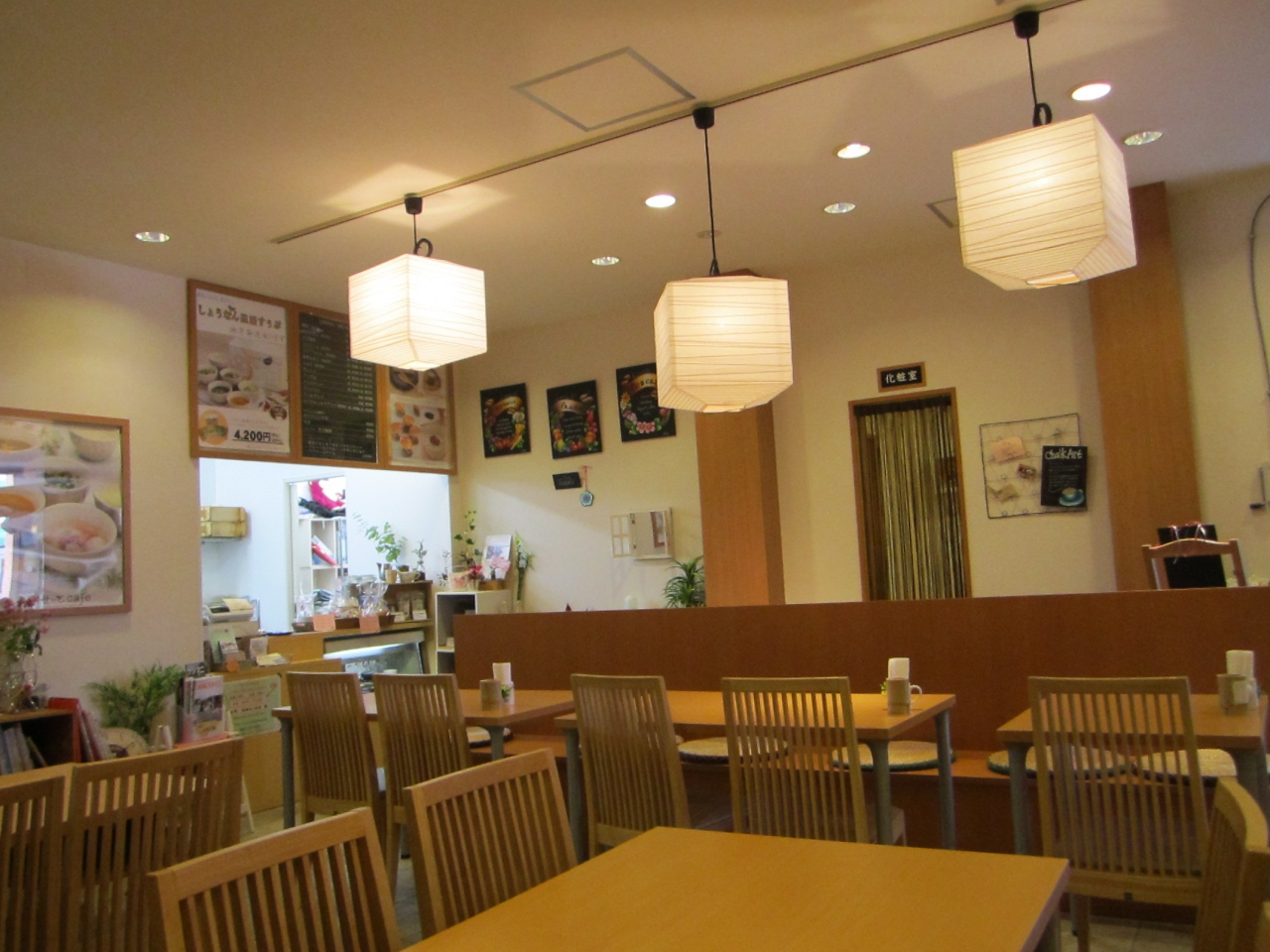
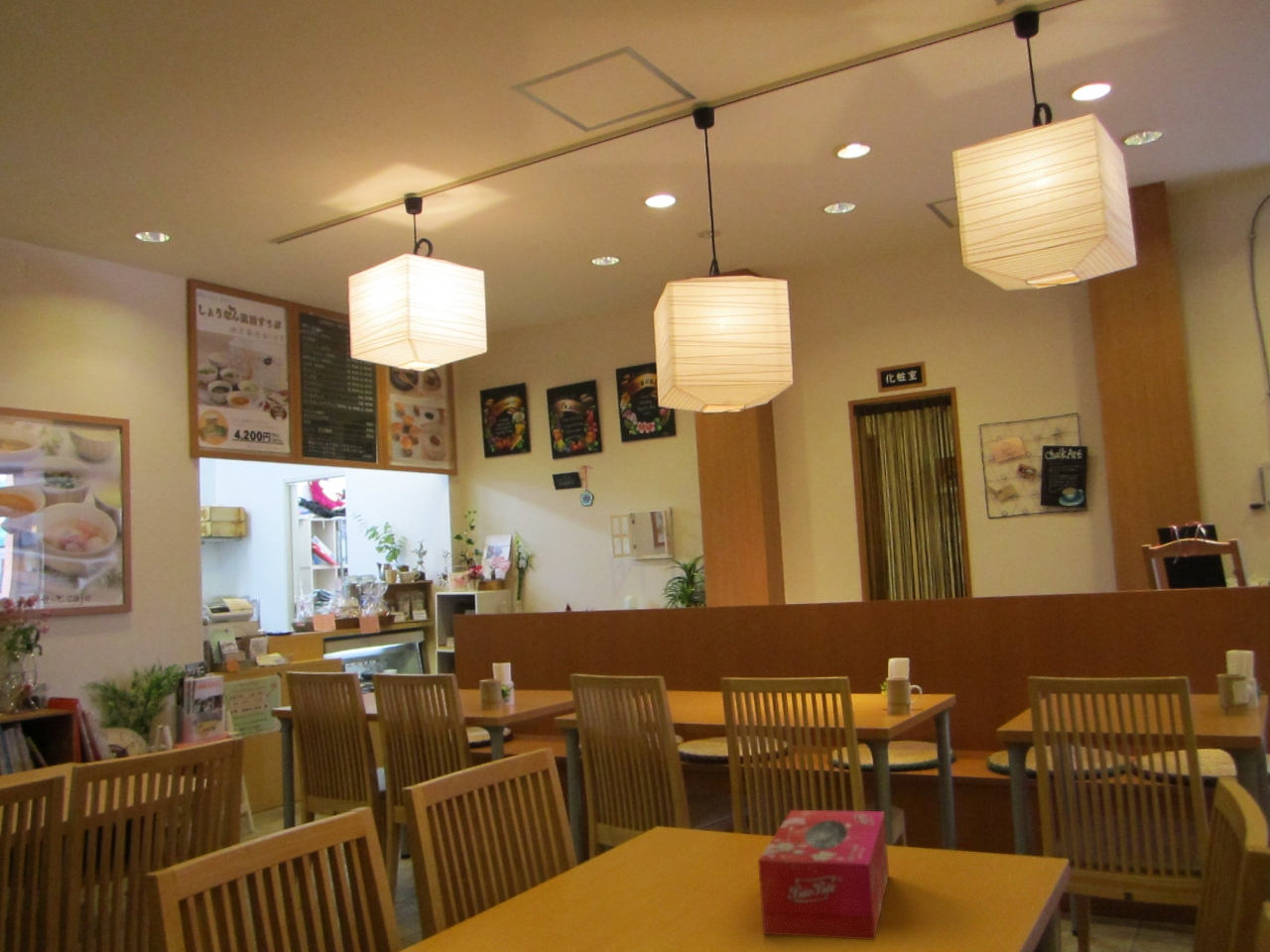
+ tissue box [757,809,890,941]
